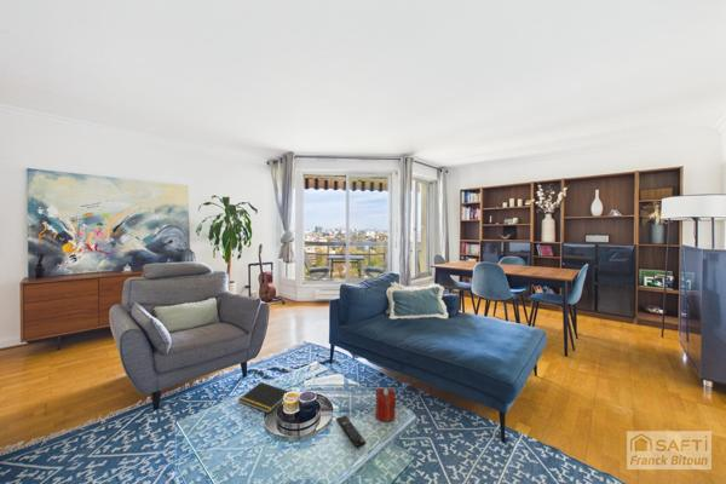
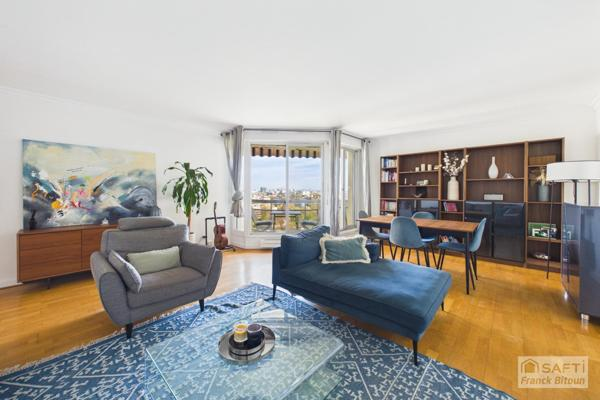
- remote control [335,415,367,449]
- notepad [237,381,290,414]
- candle [375,387,397,422]
